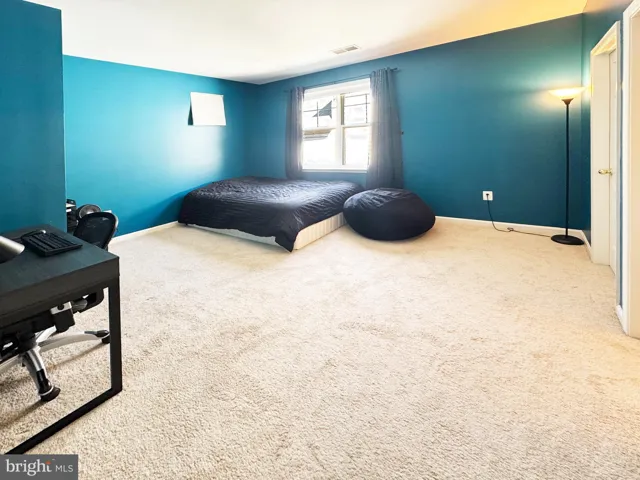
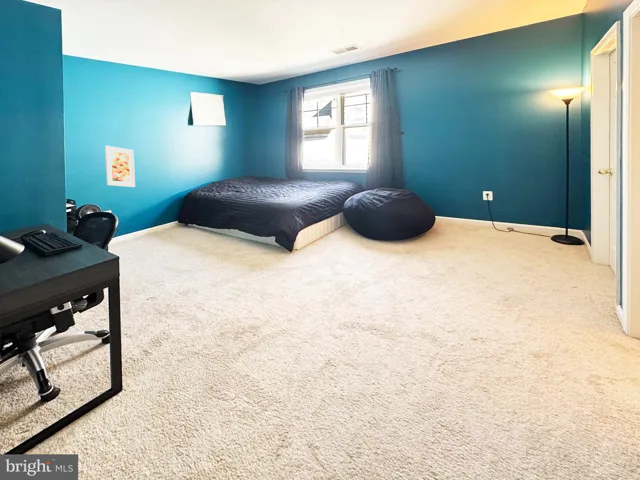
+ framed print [104,145,136,188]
